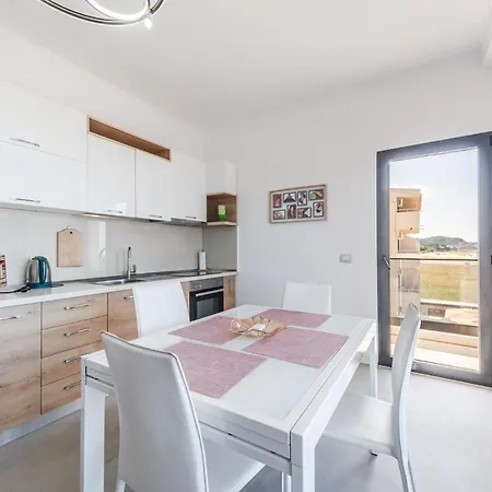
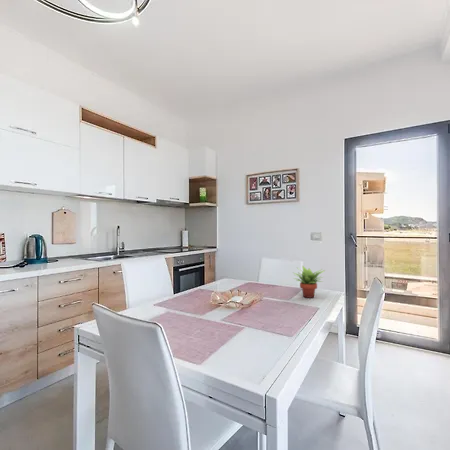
+ succulent plant [292,265,326,299]
